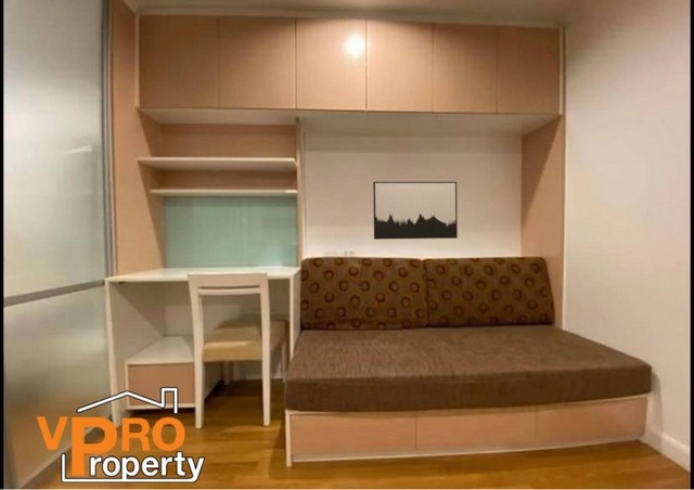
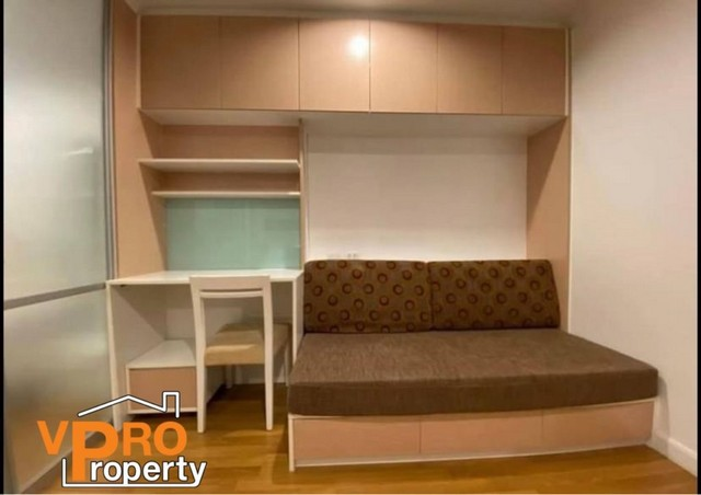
- wall art [372,181,459,241]
